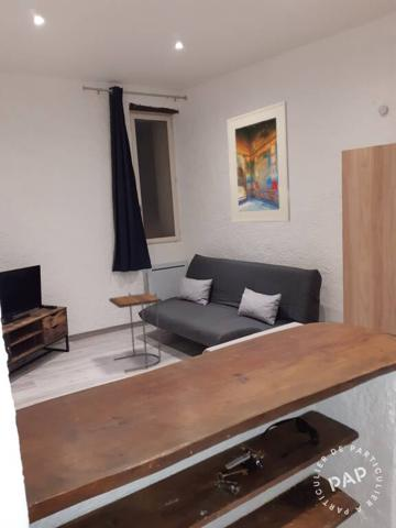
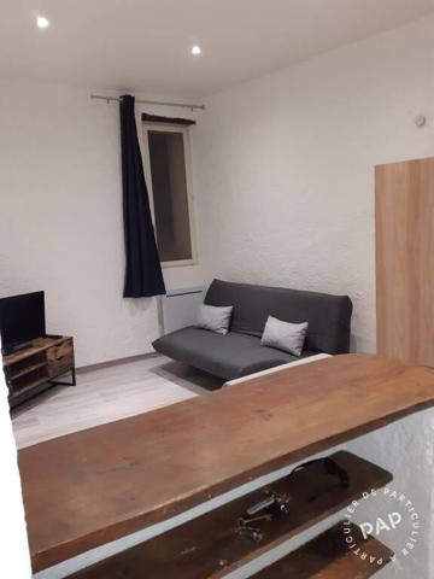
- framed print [226,100,292,224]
- side table [108,292,163,373]
